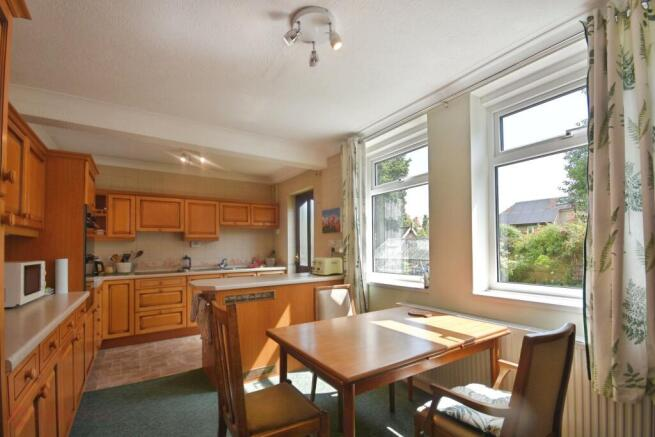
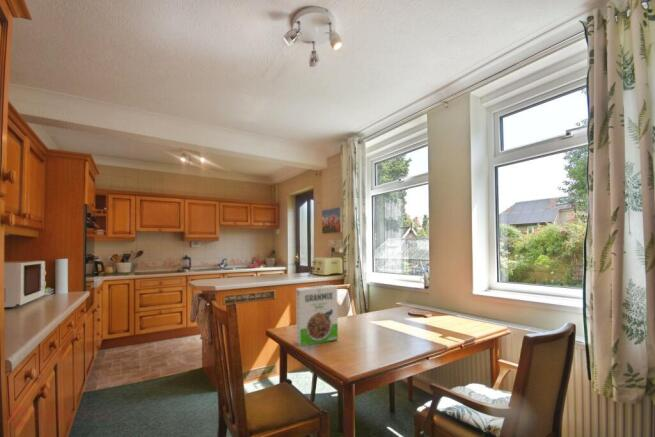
+ cereal box [295,284,339,347]
